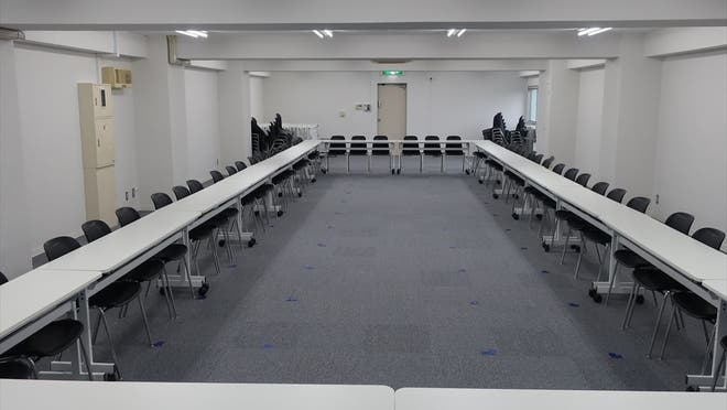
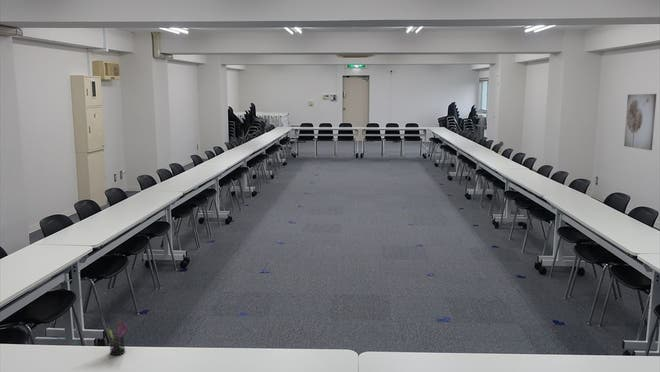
+ pen holder [105,320,128,356]
+ wall art [623,93,657,151]
